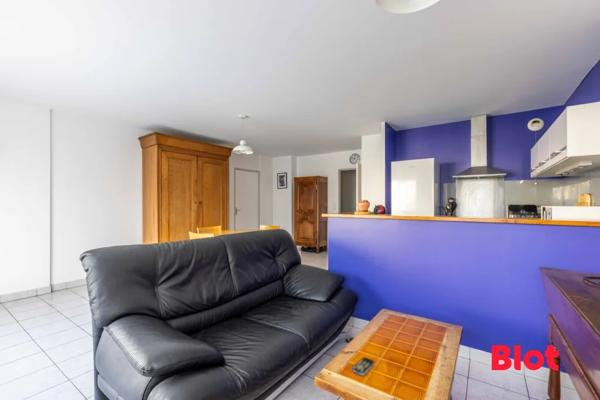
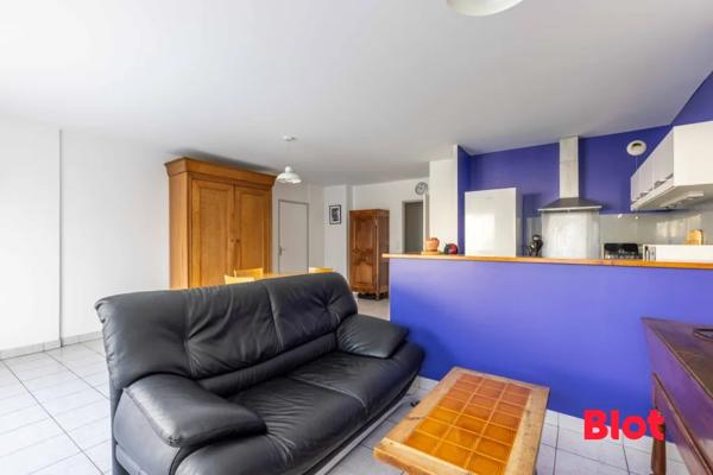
- remote control [351,356,375,376]
